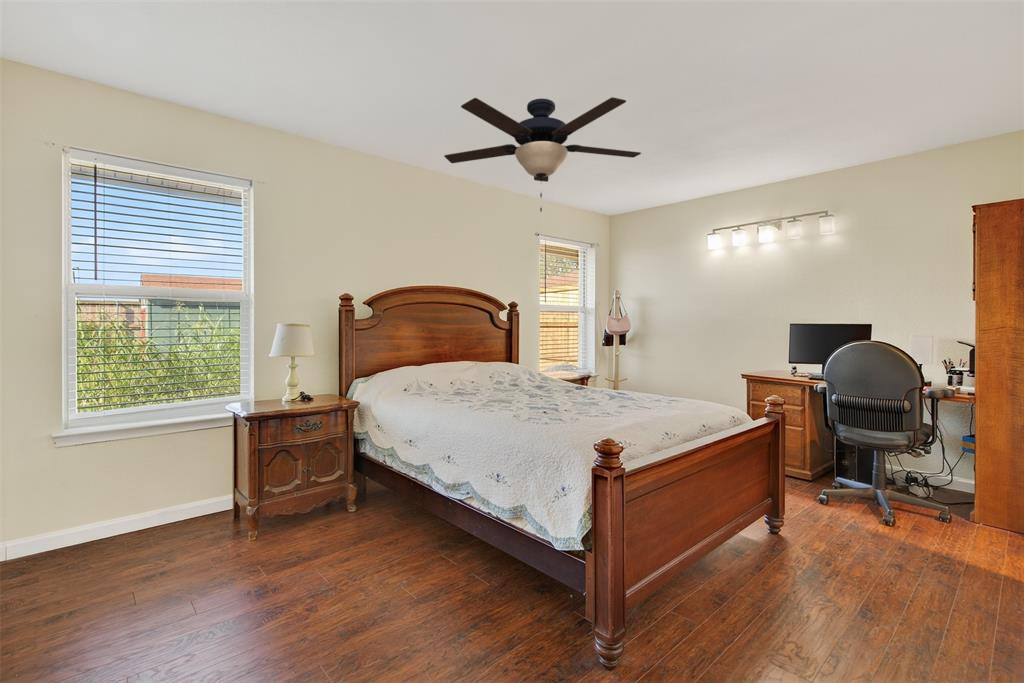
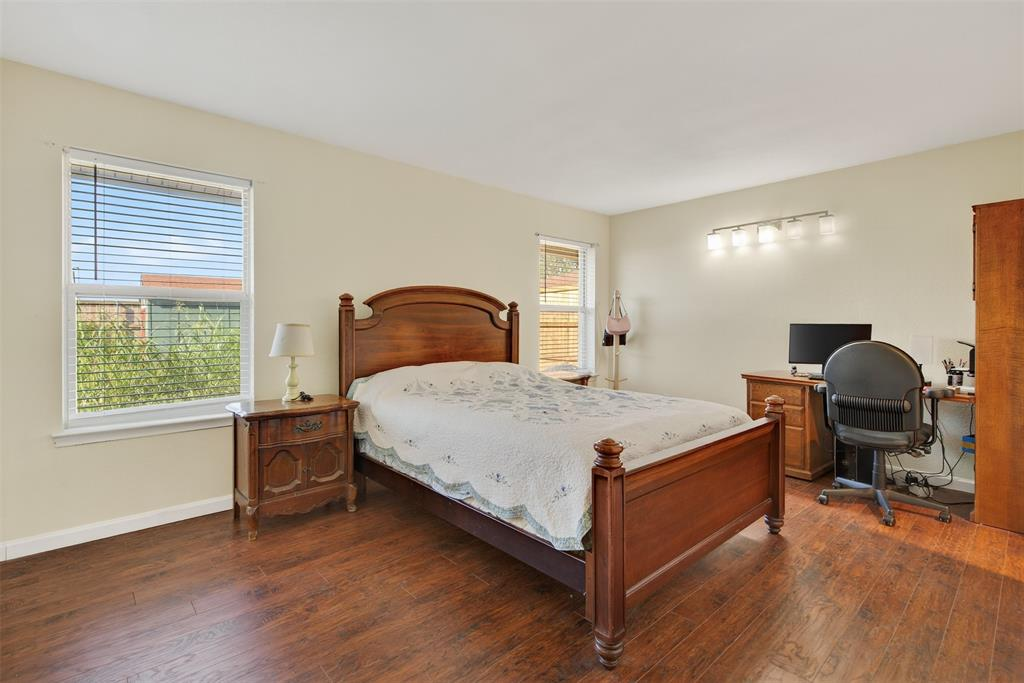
- ceiling fan [443,96,642,213]
